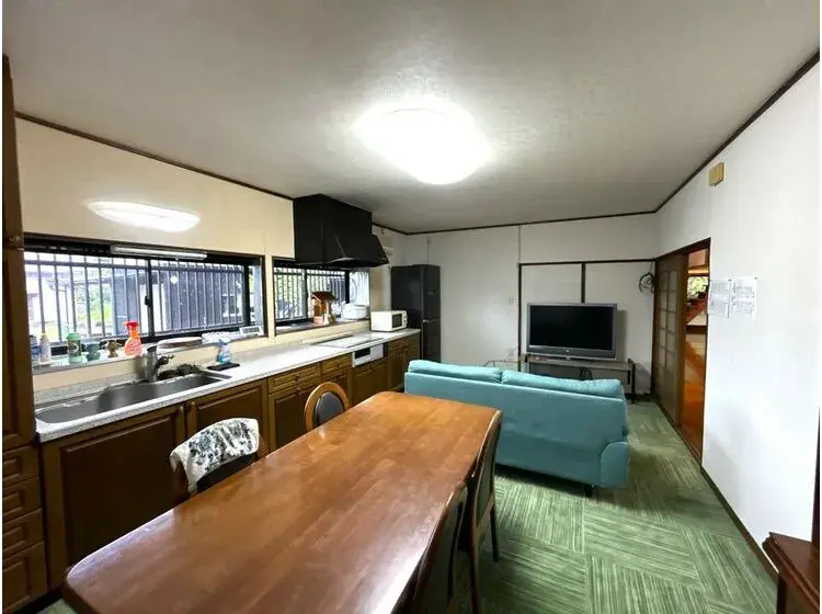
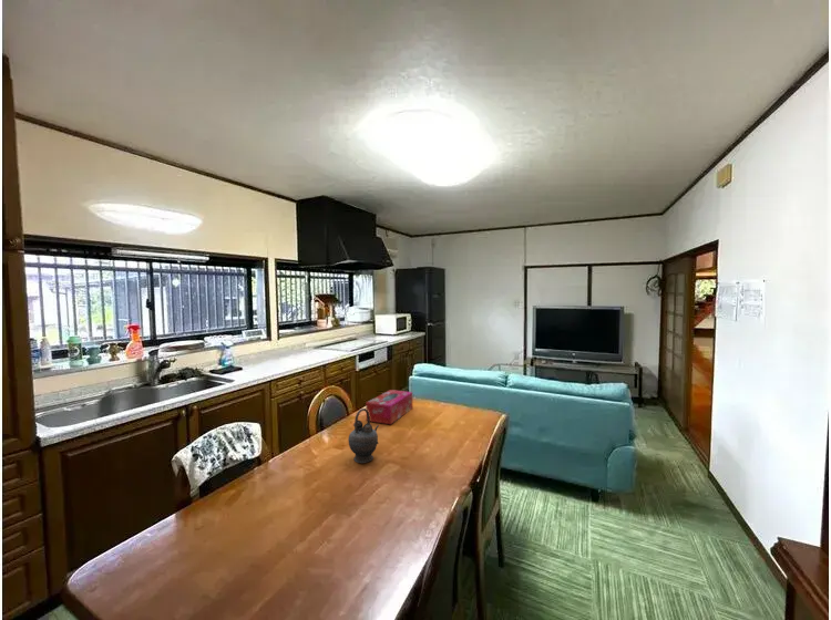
+ teapot [347,407,380,464]
+ tissue box [365,389,413,425]
